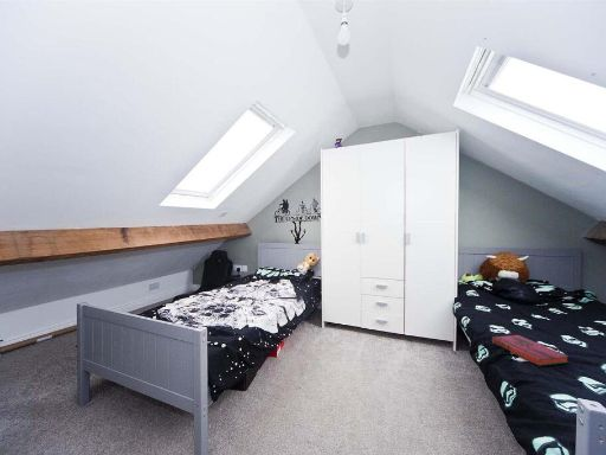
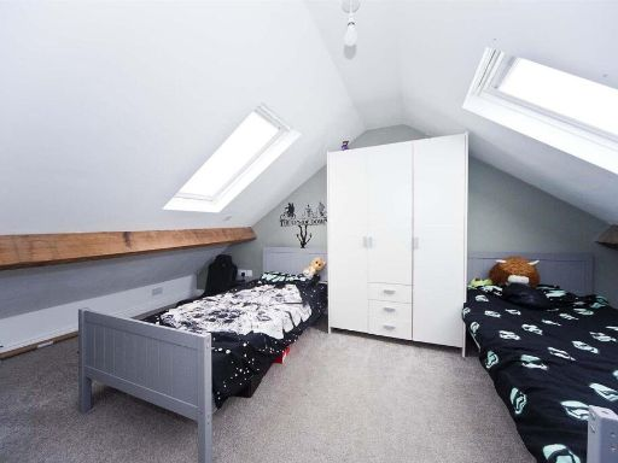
- hardback book [491,334,569,367]
